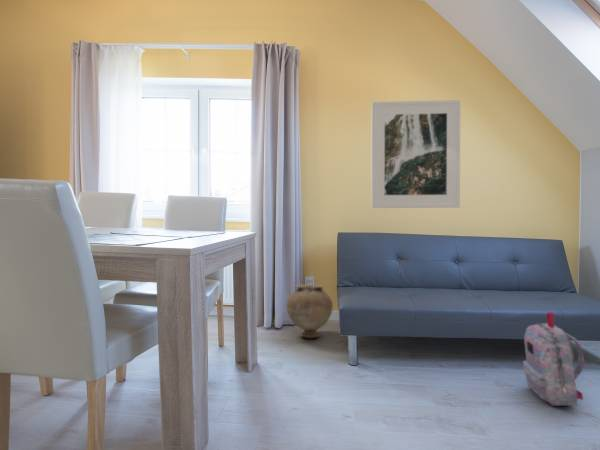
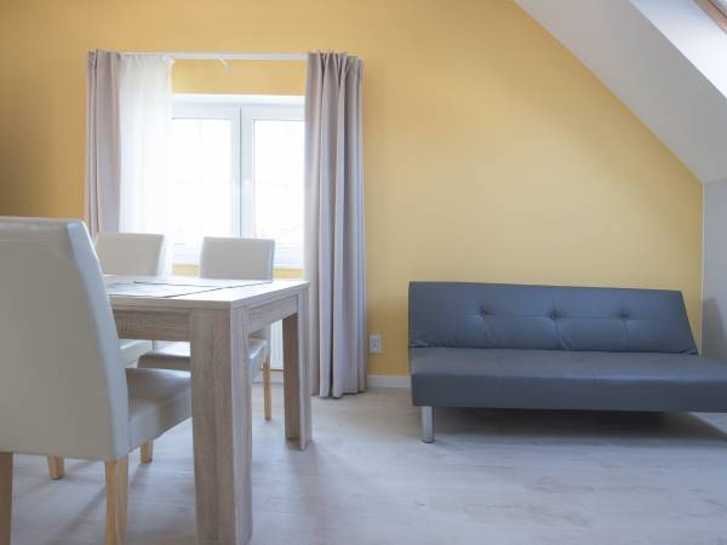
- vase [285,284,334,339]
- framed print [370,99,461,209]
- backpack [522,311,585,407]
